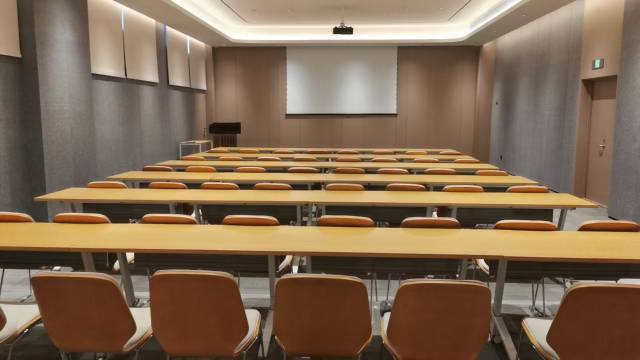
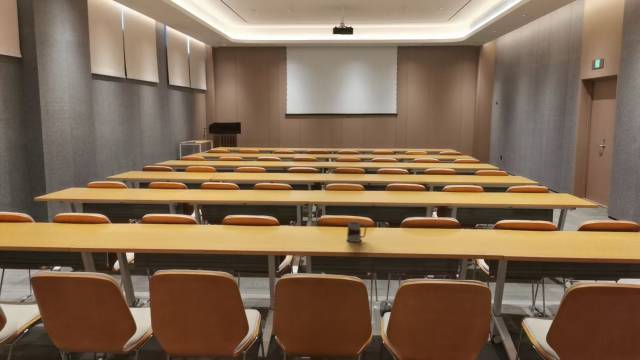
+ mug [346,221,368,243]
